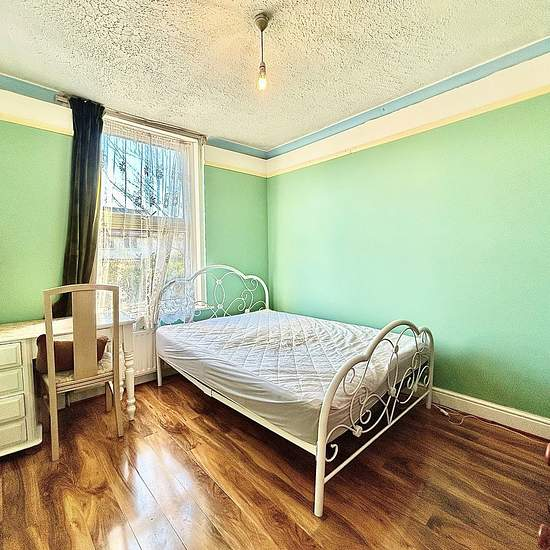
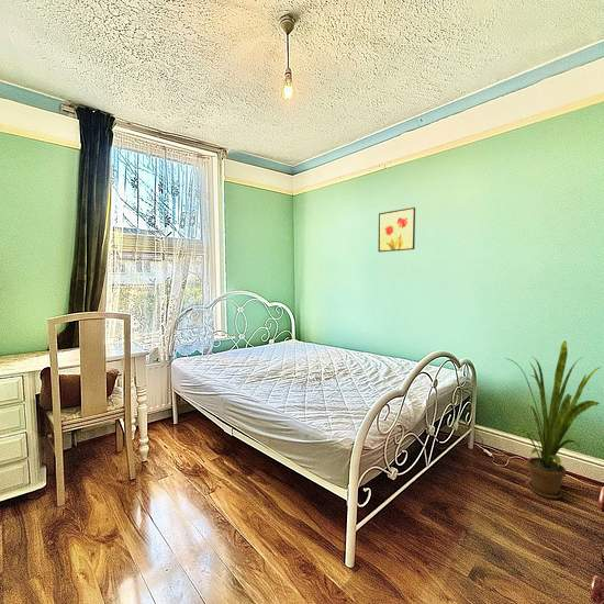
+ wall art [377,206,416,254]
+ house plant [505,340,602,500]
